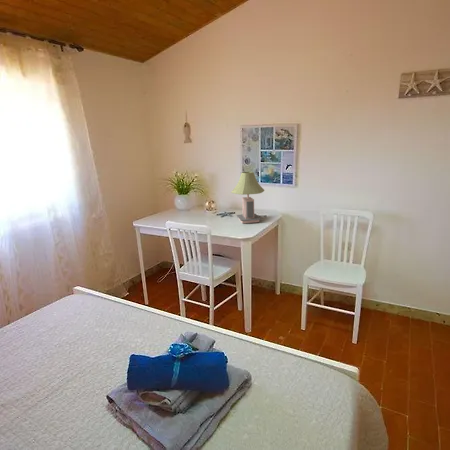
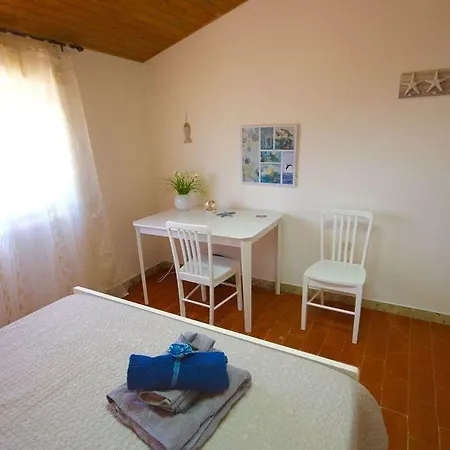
- desk lamp [230,171,265,224]
